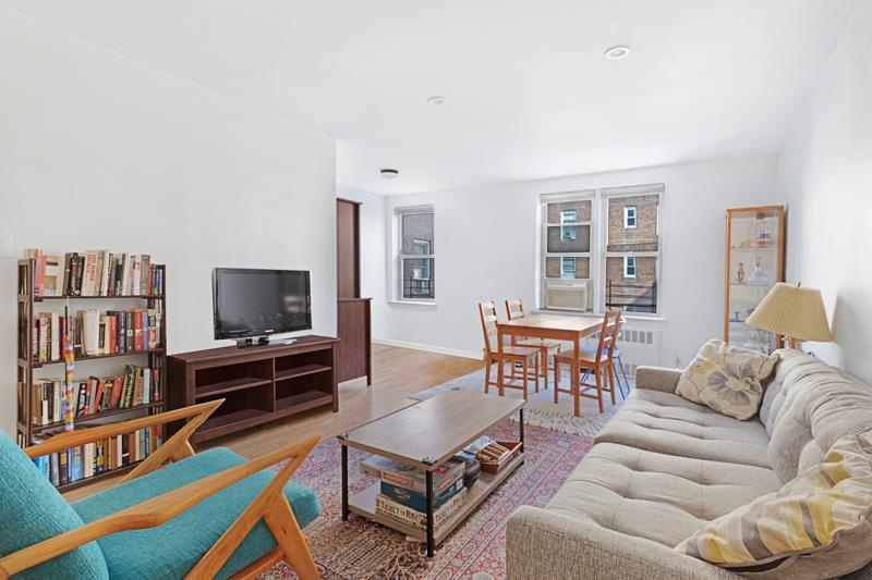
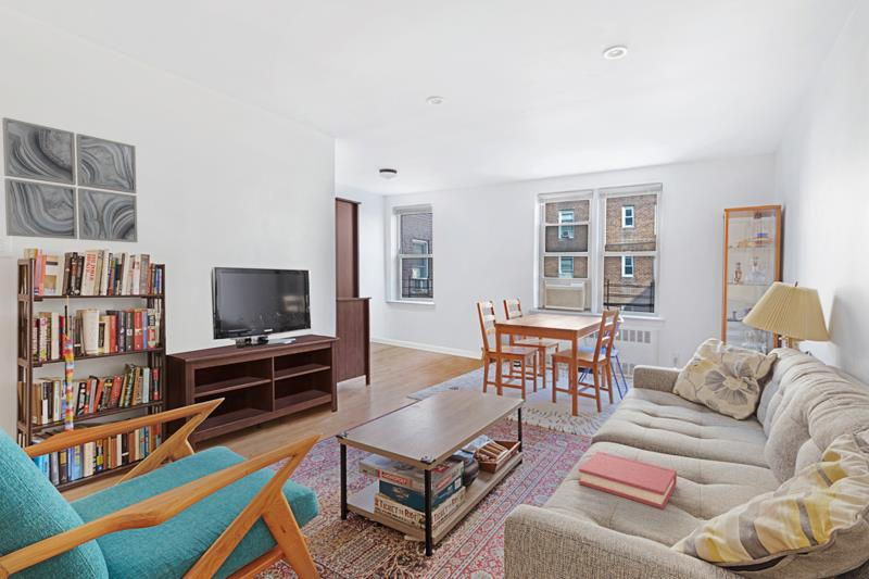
+ hardback book [578,450,678,511]
+ wall art [1,116,139,243]
